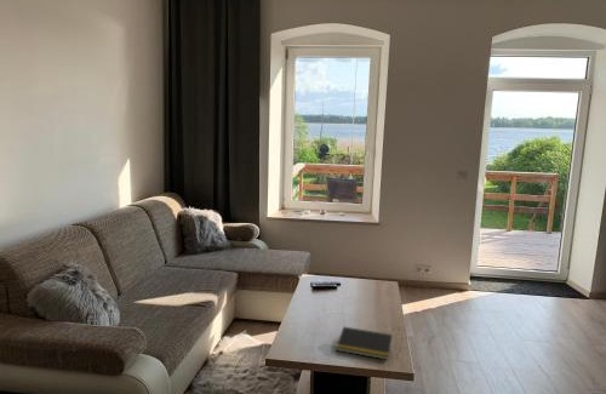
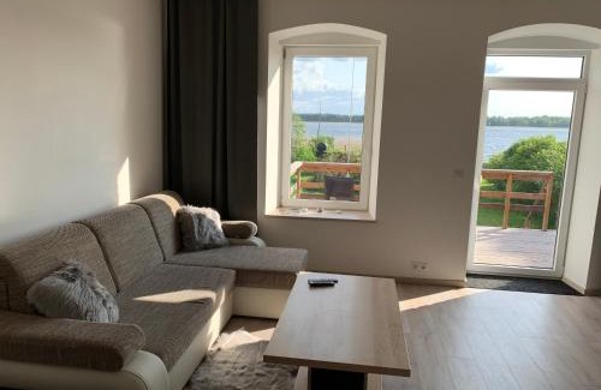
- notepad [335,325,394,361]
